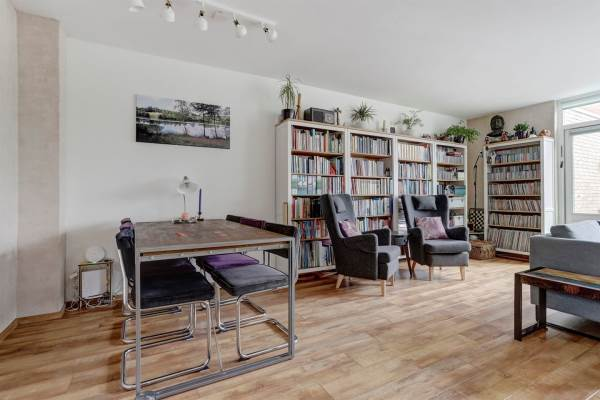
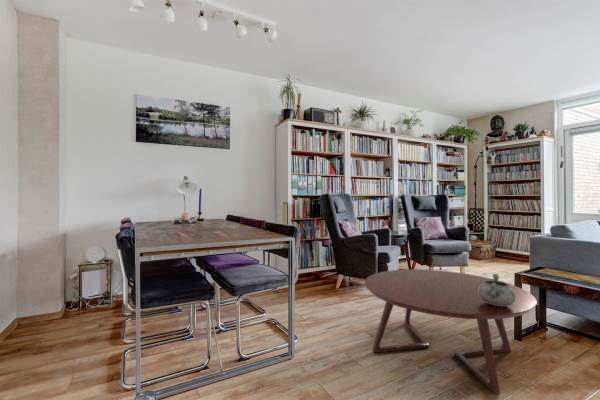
+ coffee table [364,268,538,396]
+ decorative bowl [478,273,515,306]
